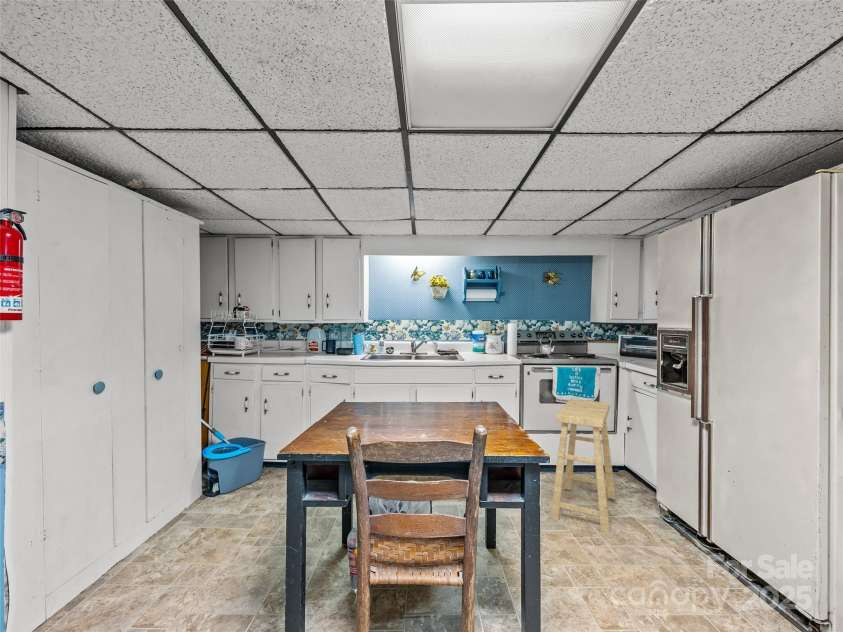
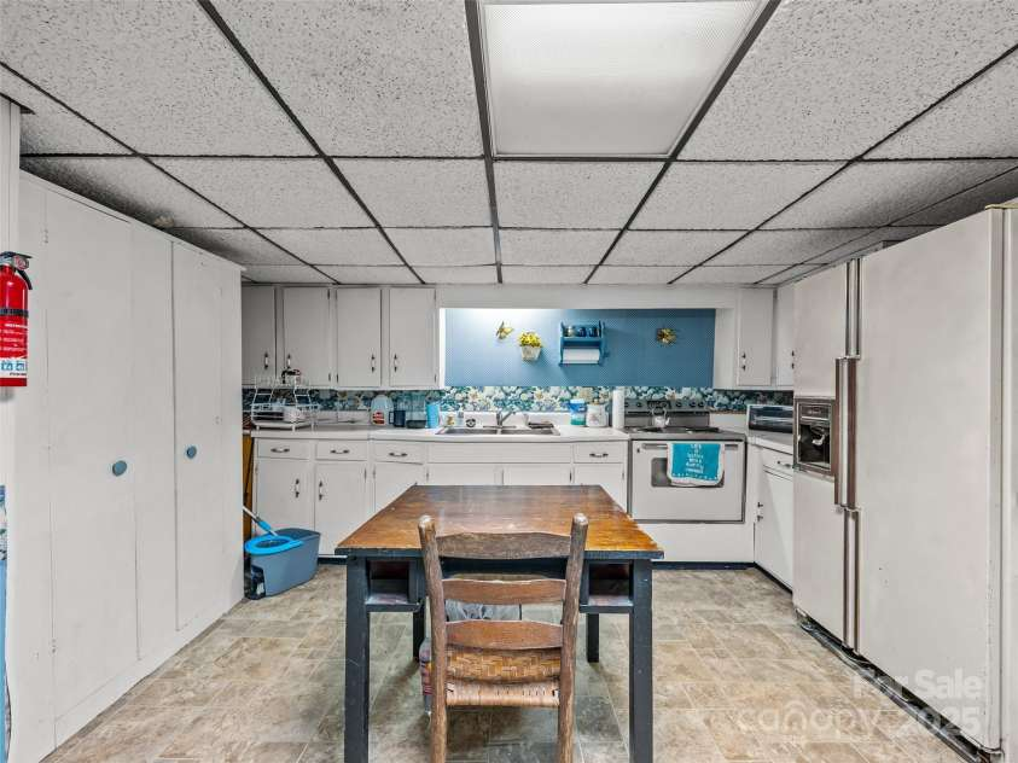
- stool [549,398,616,534]
